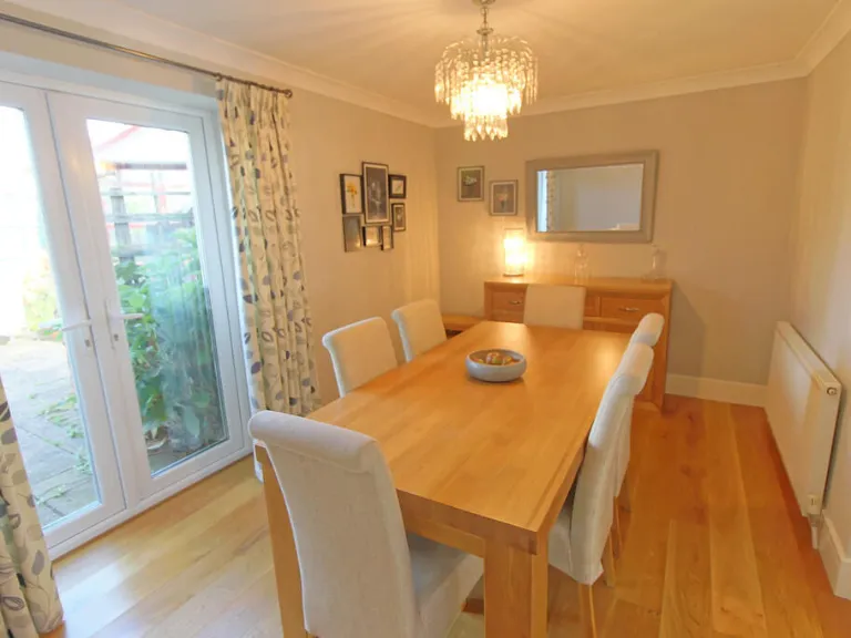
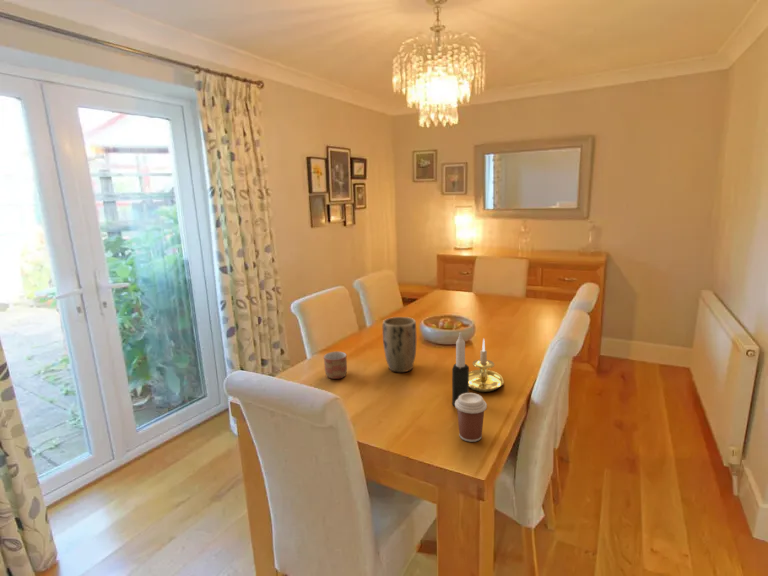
+ candle holder [469,338,504,393]
+ coffee cup [454,392,488,443]
+ plant pot [382,316,418,373]
+ candle [451,331,470,407]
+ mug [323,351,348,380]
